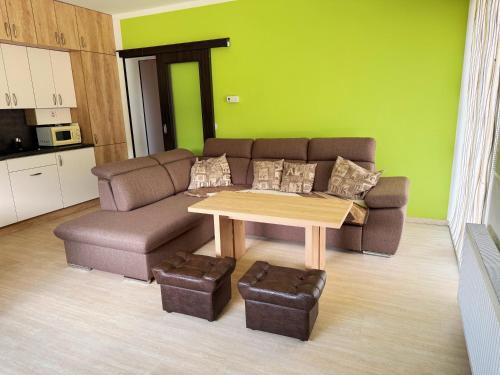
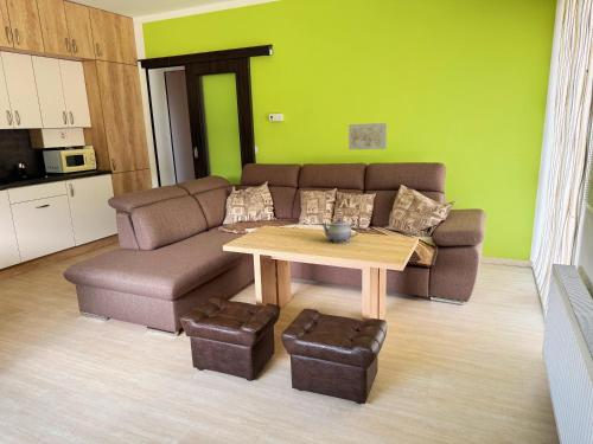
+ teapot [320,218,359,244]
+ wall art [347,122,388,150]
